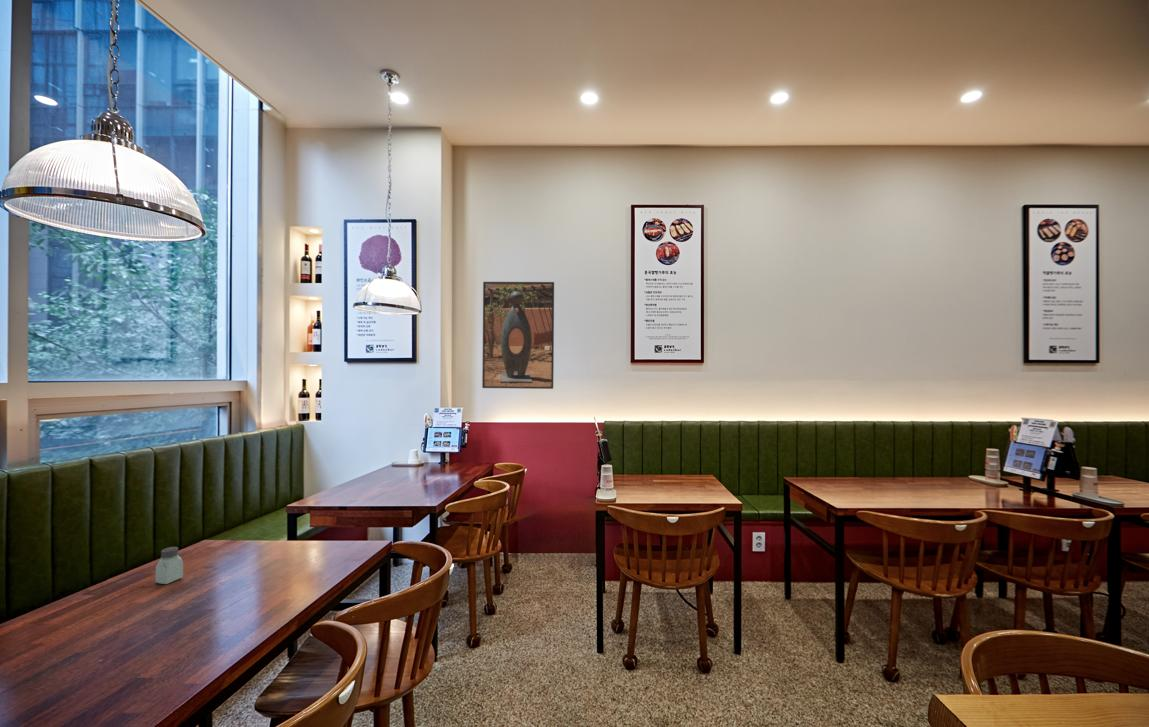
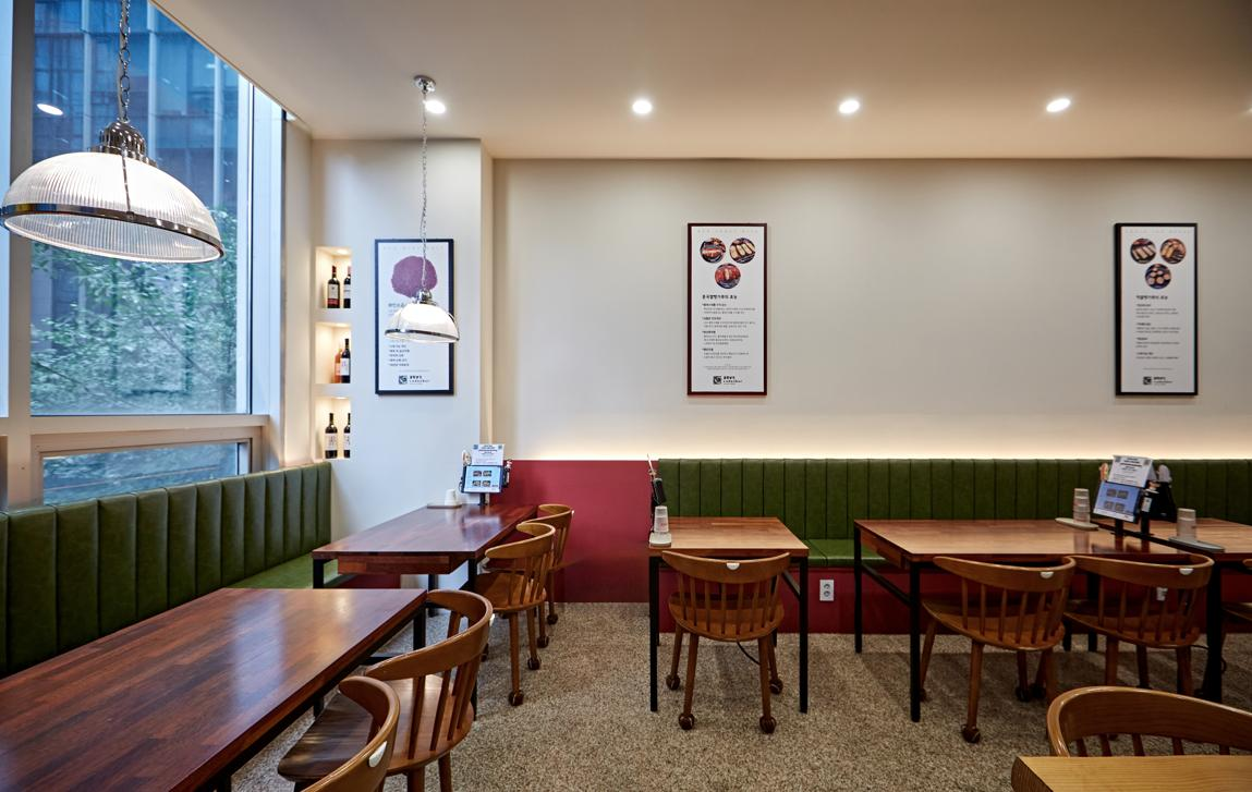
- saltshaker [155,546,184,585]
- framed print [481,281,555,390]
